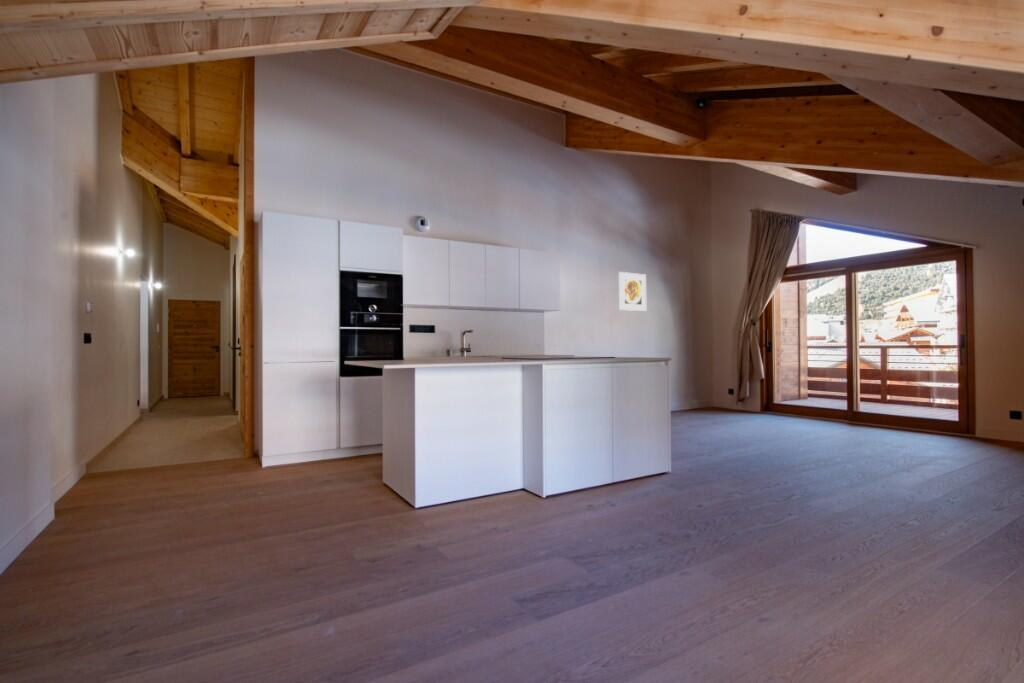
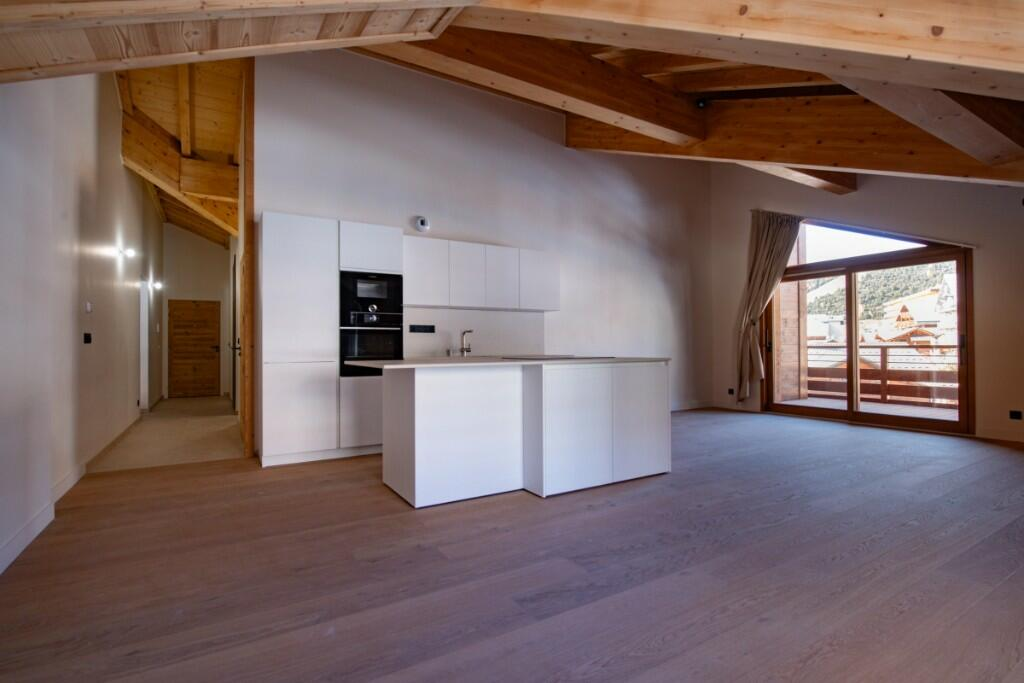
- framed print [618,271,647,312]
